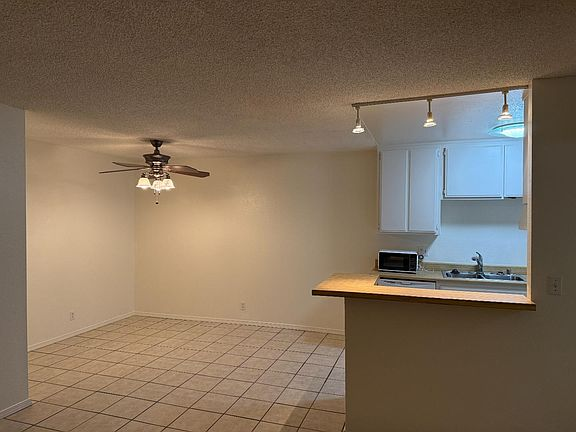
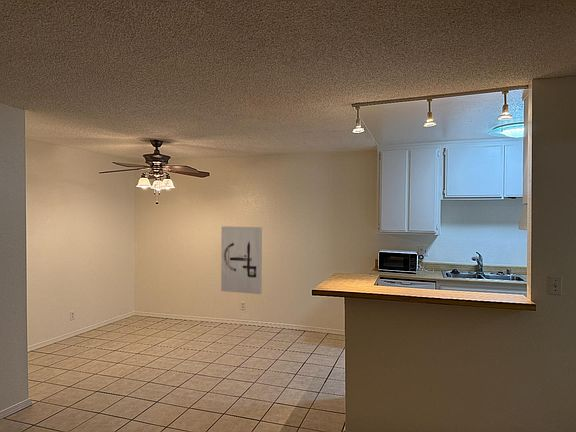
+ wall art [220,225,263,295]
